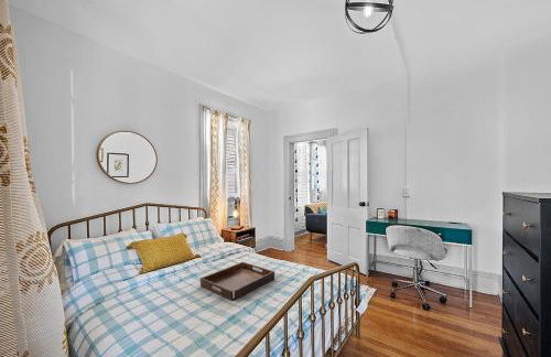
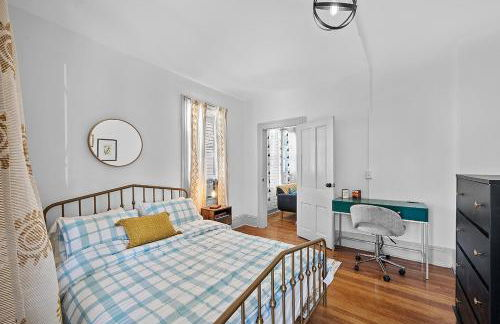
- serving tray [199,261,276,301]
